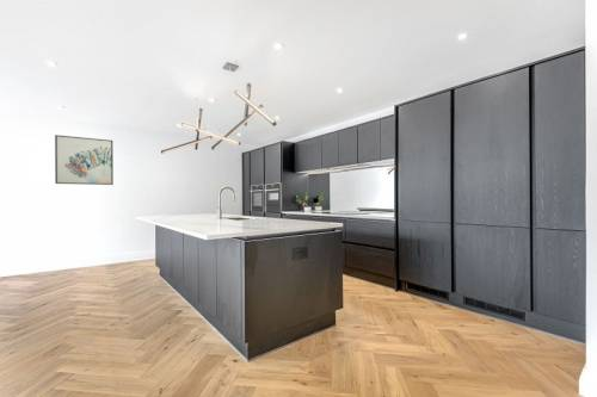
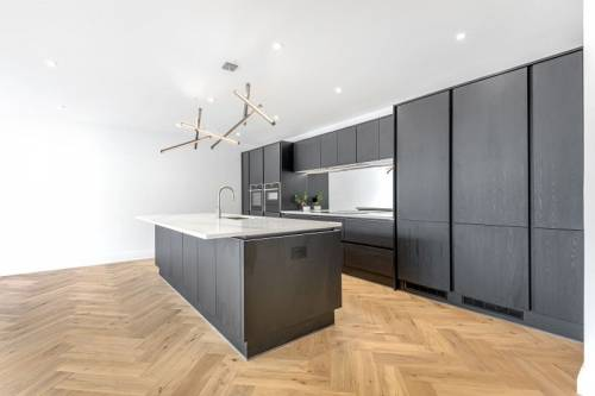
- wall art [54,134,115,186]
